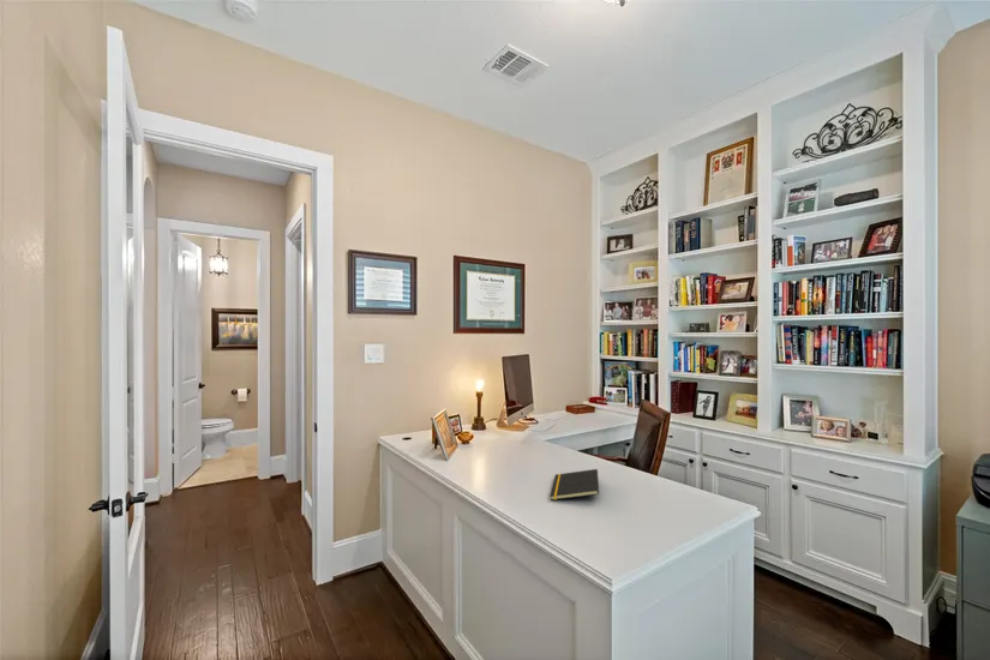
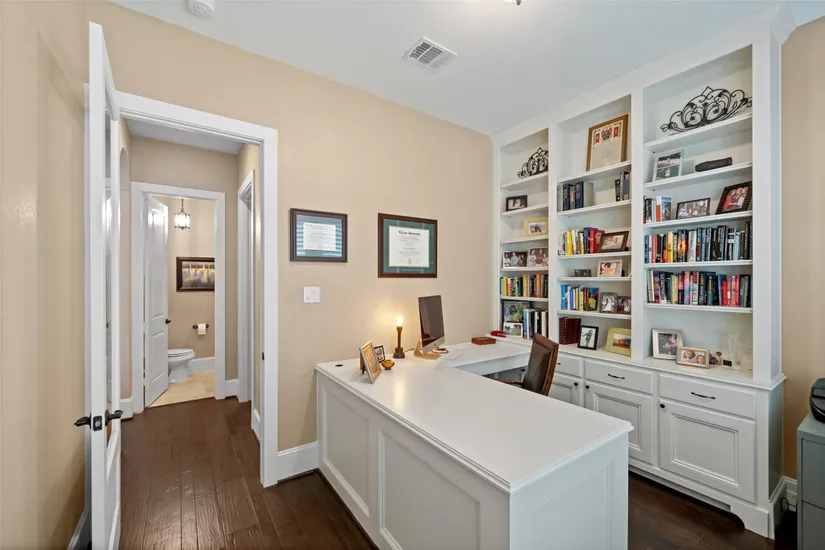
- notepad [548,468,600,502]
